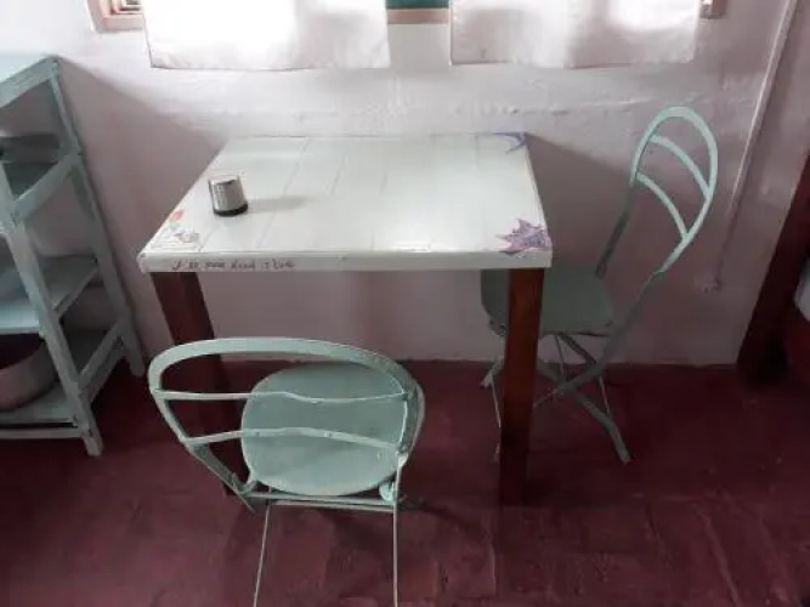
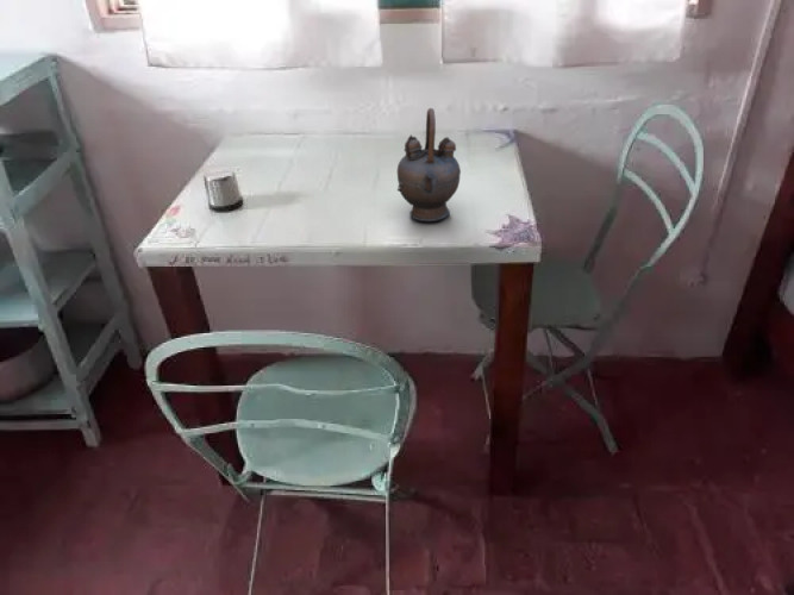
+ teapot [396,107,462,223]
